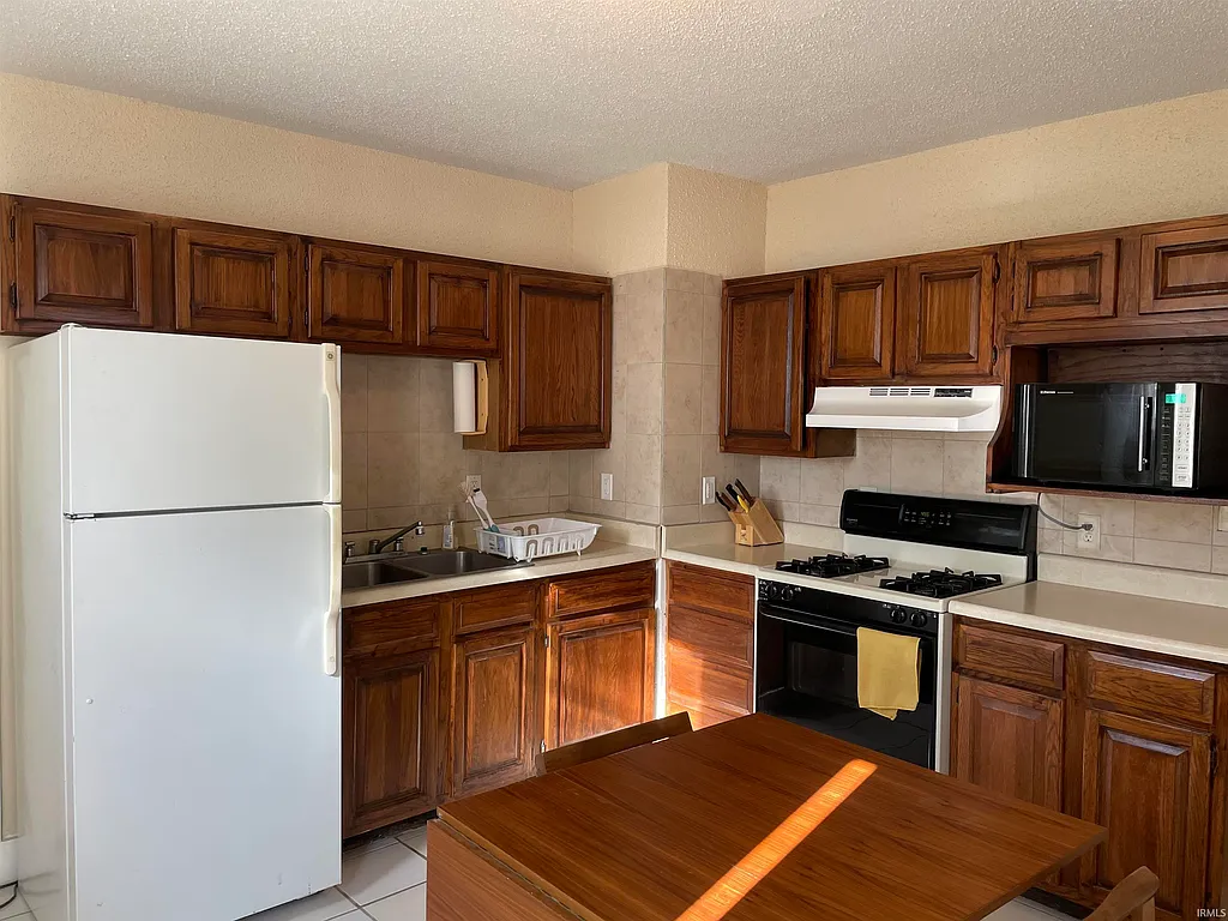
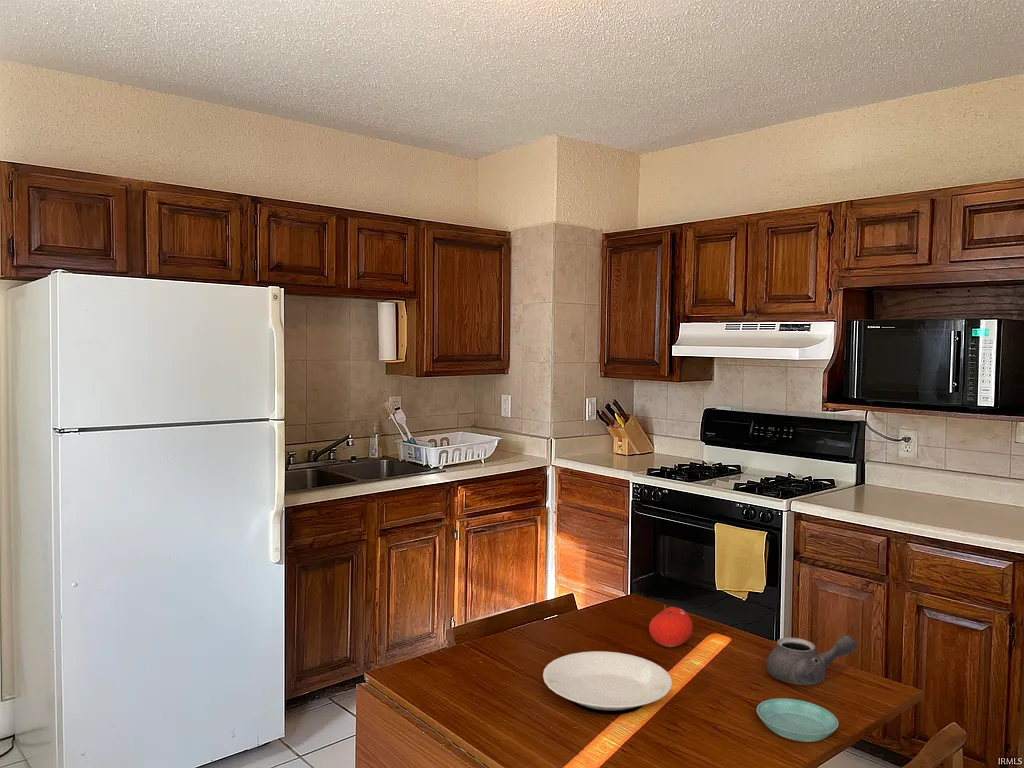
+ plate [542,650,673,715]
+ teapot [766,634,858,686]
+ saucer [756,697,839,743]
+ fruit [648,604,694,648]
